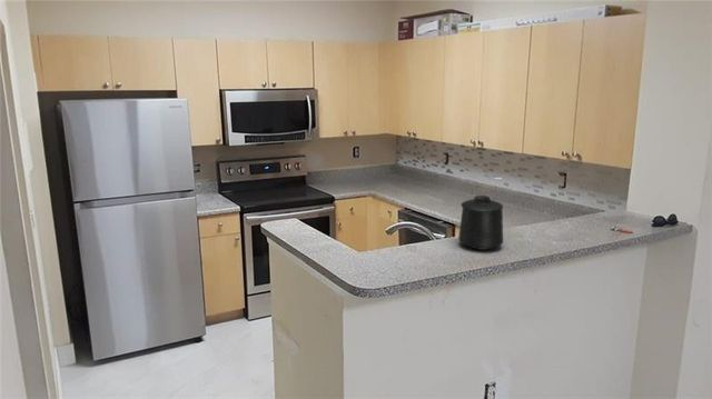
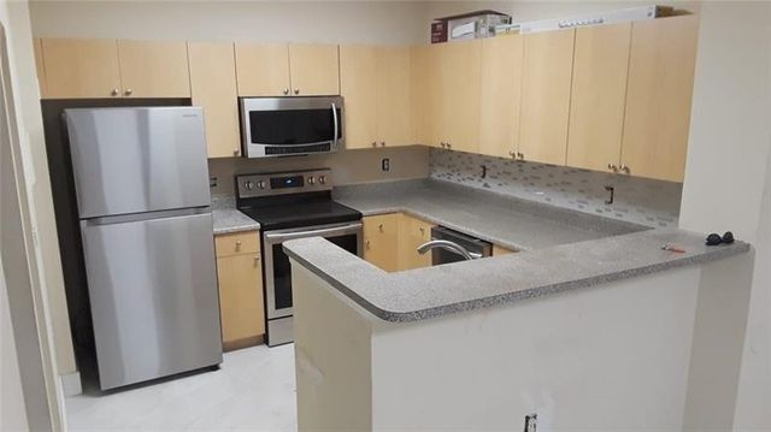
- mug [457,194,504,251]
